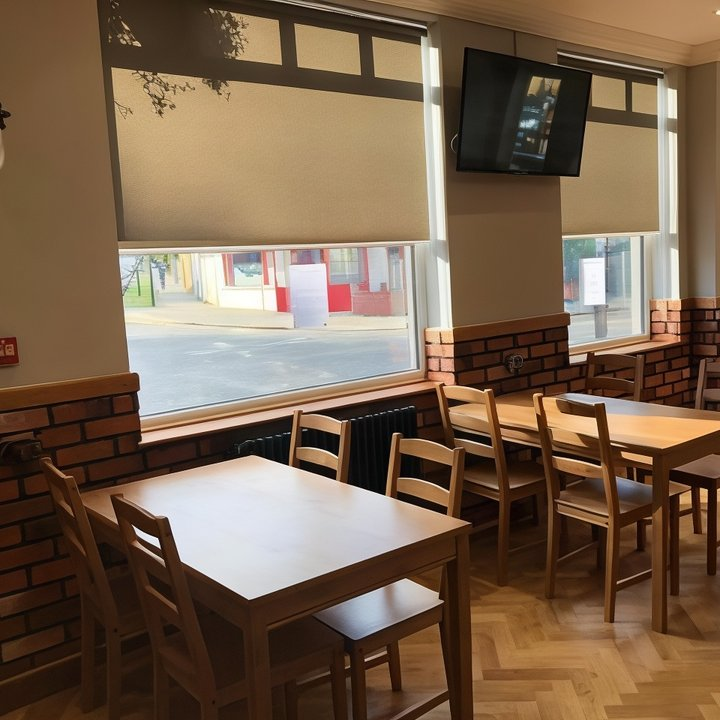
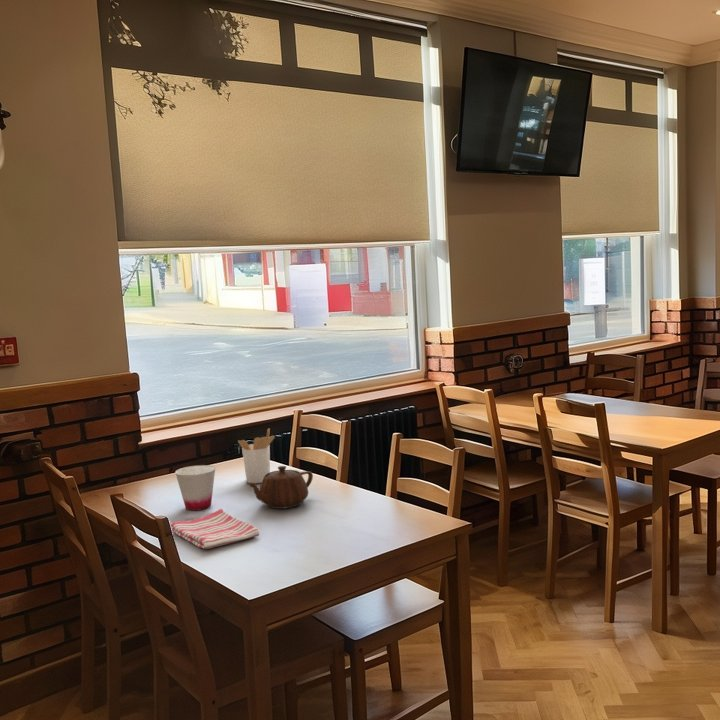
+ cup [174,464,216,511]
+ utensil holder [237,427,276,484]
+ dish towel [170,508,261,550]
+ teapot [246,465,314,510]
